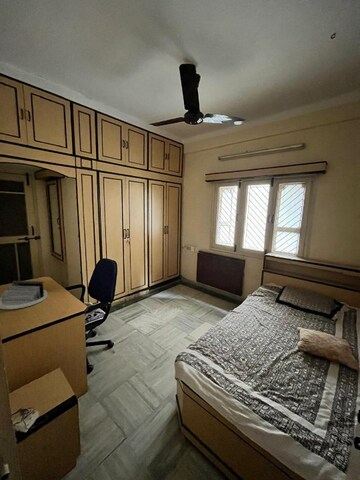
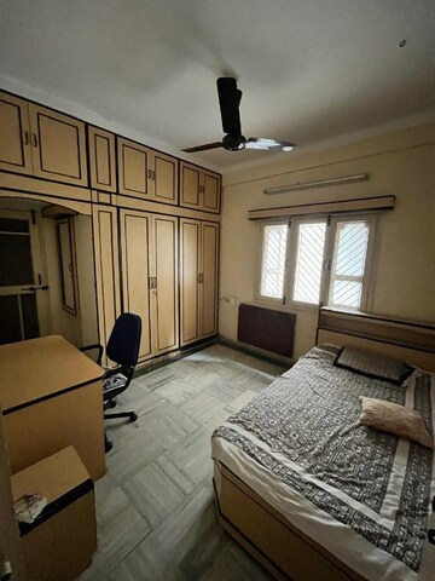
- desk organizer [0,280,48,310]
